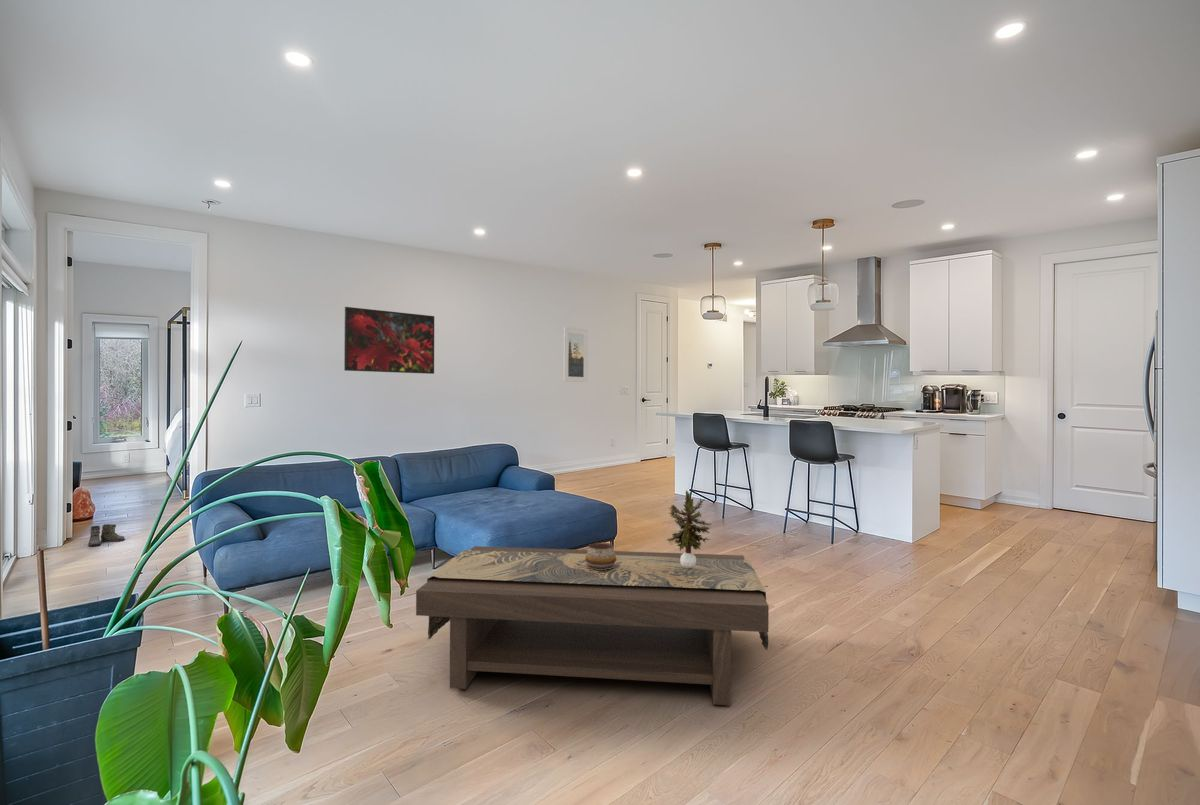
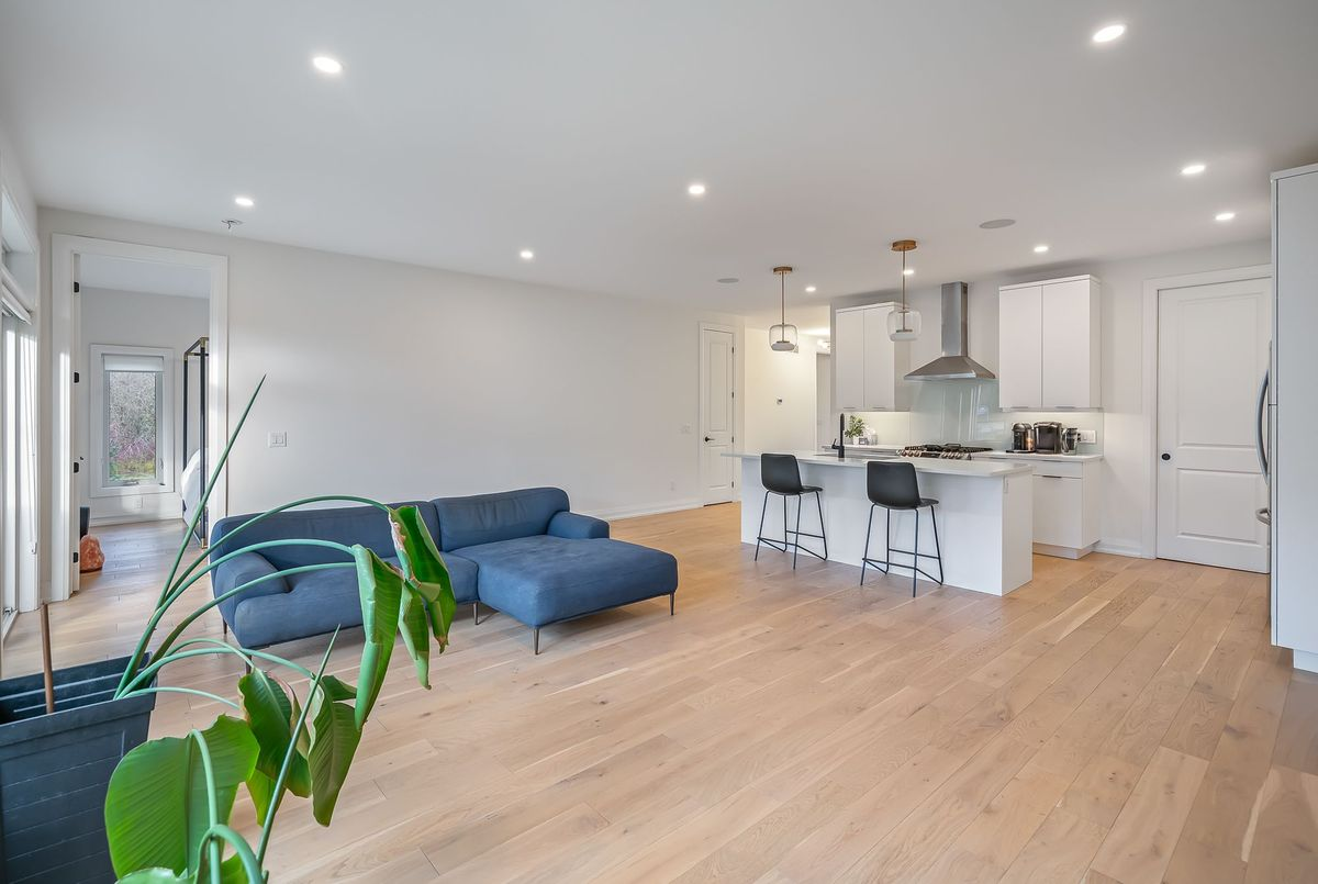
- potted plant [666,490,712,568]
- coffee table [415,545,770,706]
- boots [84,523,126,547]
- decorative bowl [585,542,617,570]
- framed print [563,326,589,383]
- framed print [343,306,435,375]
